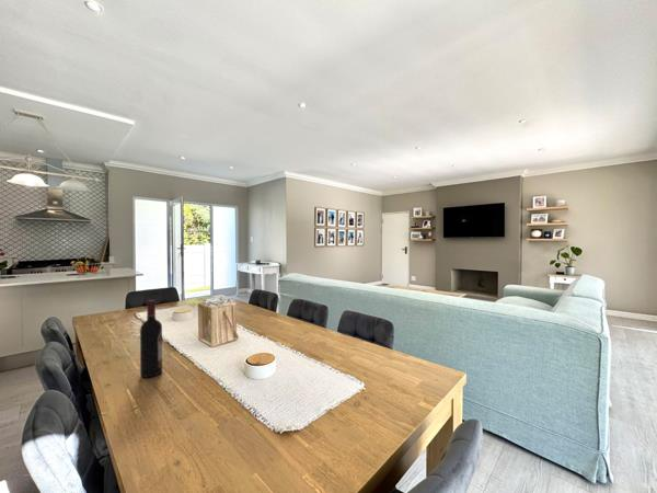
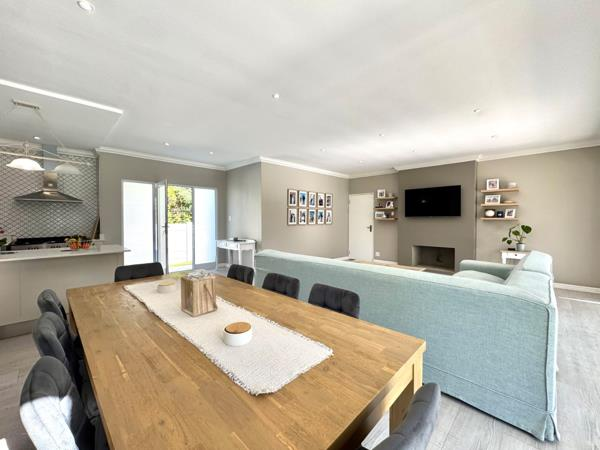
- wine bottle [139,299,163,378]
